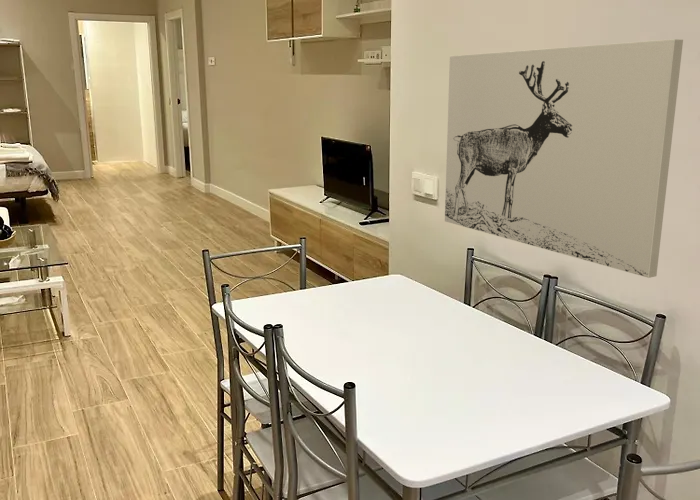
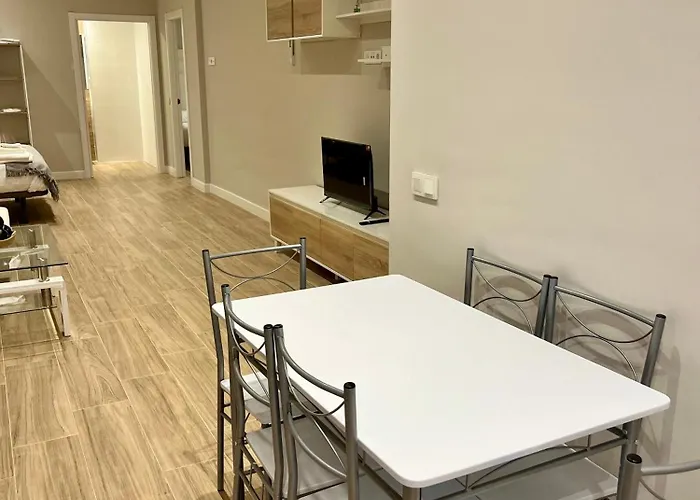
- wall art [444,38,684,279]
